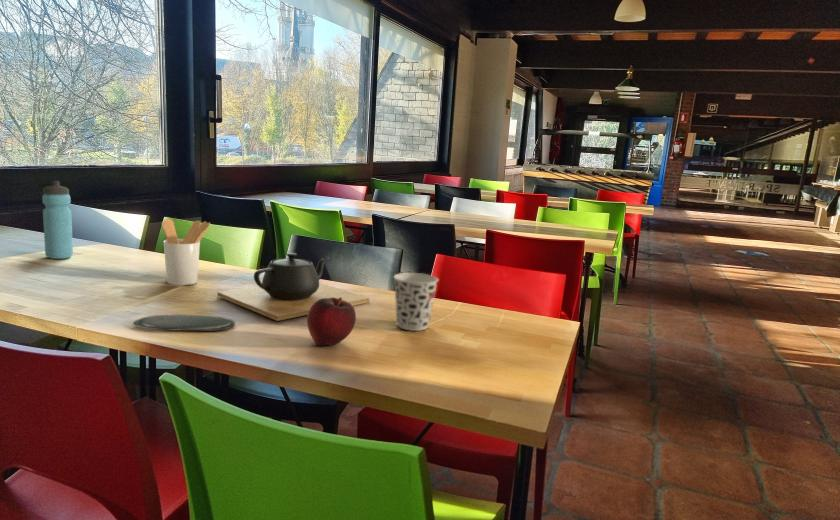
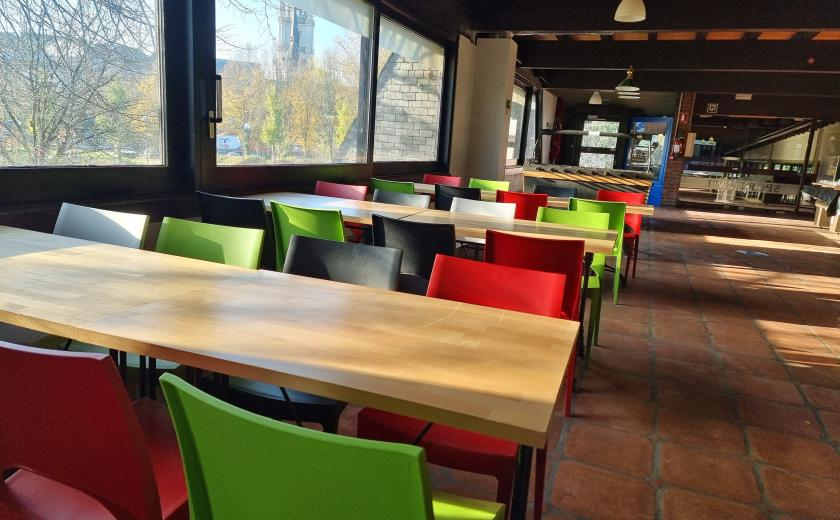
- teapot [216,252,370,322]
- cup [393,272,439,332]
- fruit [306,298,357,347]
- water bottle [41,180,74,260]
- oval tray [132,314,236,332]
- utensil holder [161,218,211,286]
